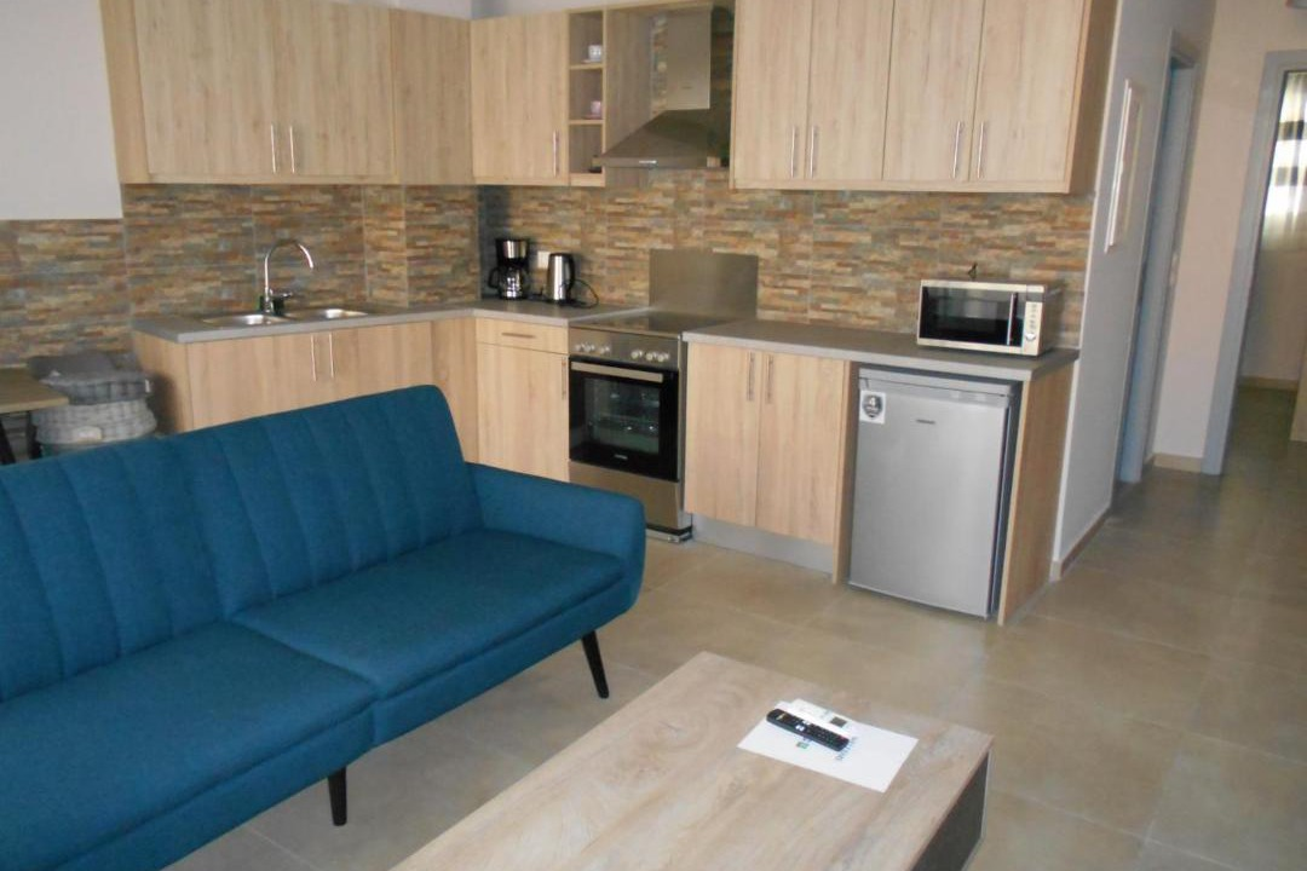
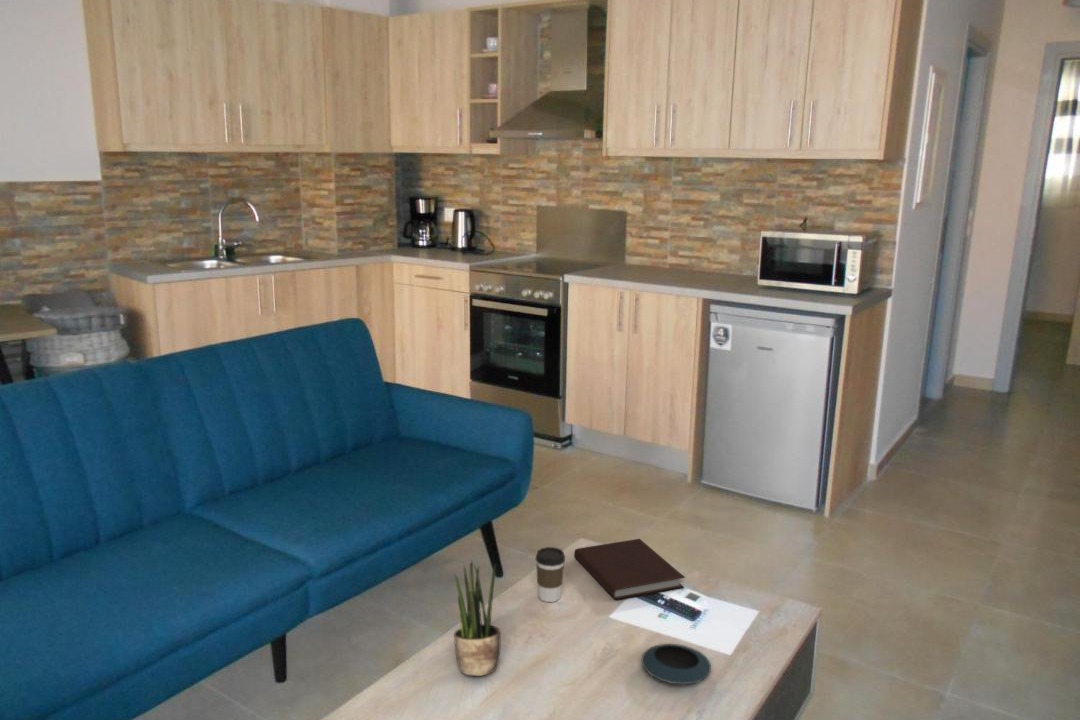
+ saucer [641,643,712,686]
+ potted plant [453,559,501,677]
+ notebook [573,538,686,601]
+ coffee cup [535,546,566,603]
